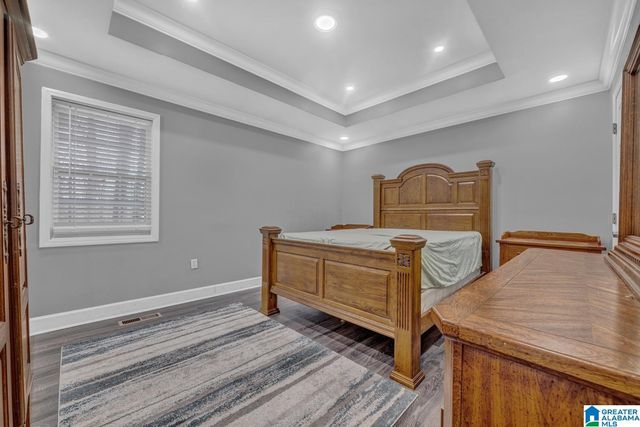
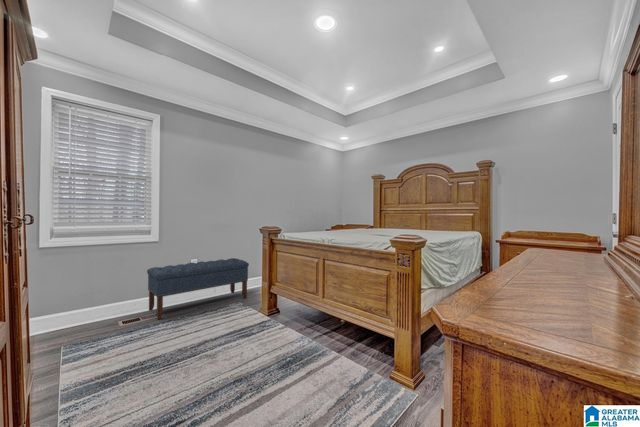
+ bench [146,257,250,320]
